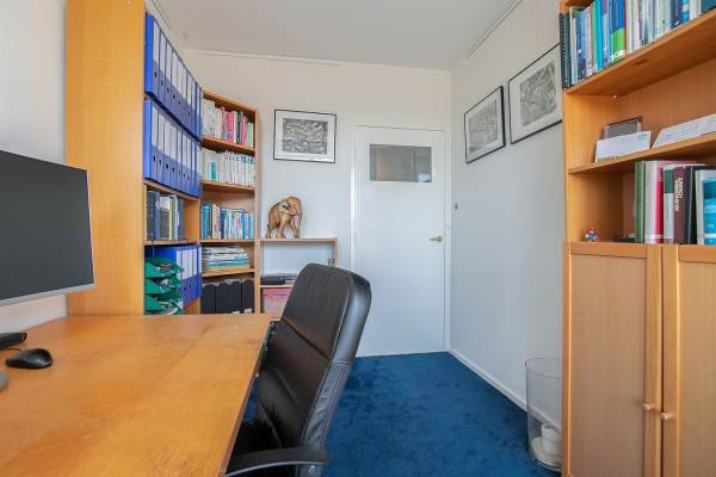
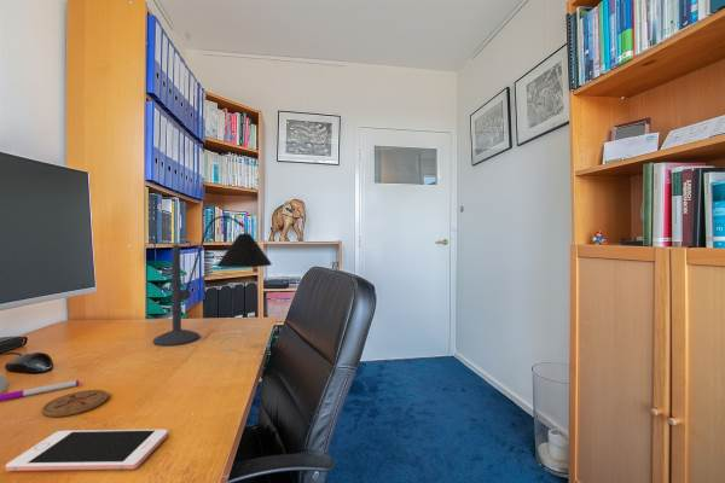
+ desk lamp [152,215,273,347]
+ cell phone [5,429,169,472]
+ pen [0,379,80,402]
+ coaster [41,389,110,418]
